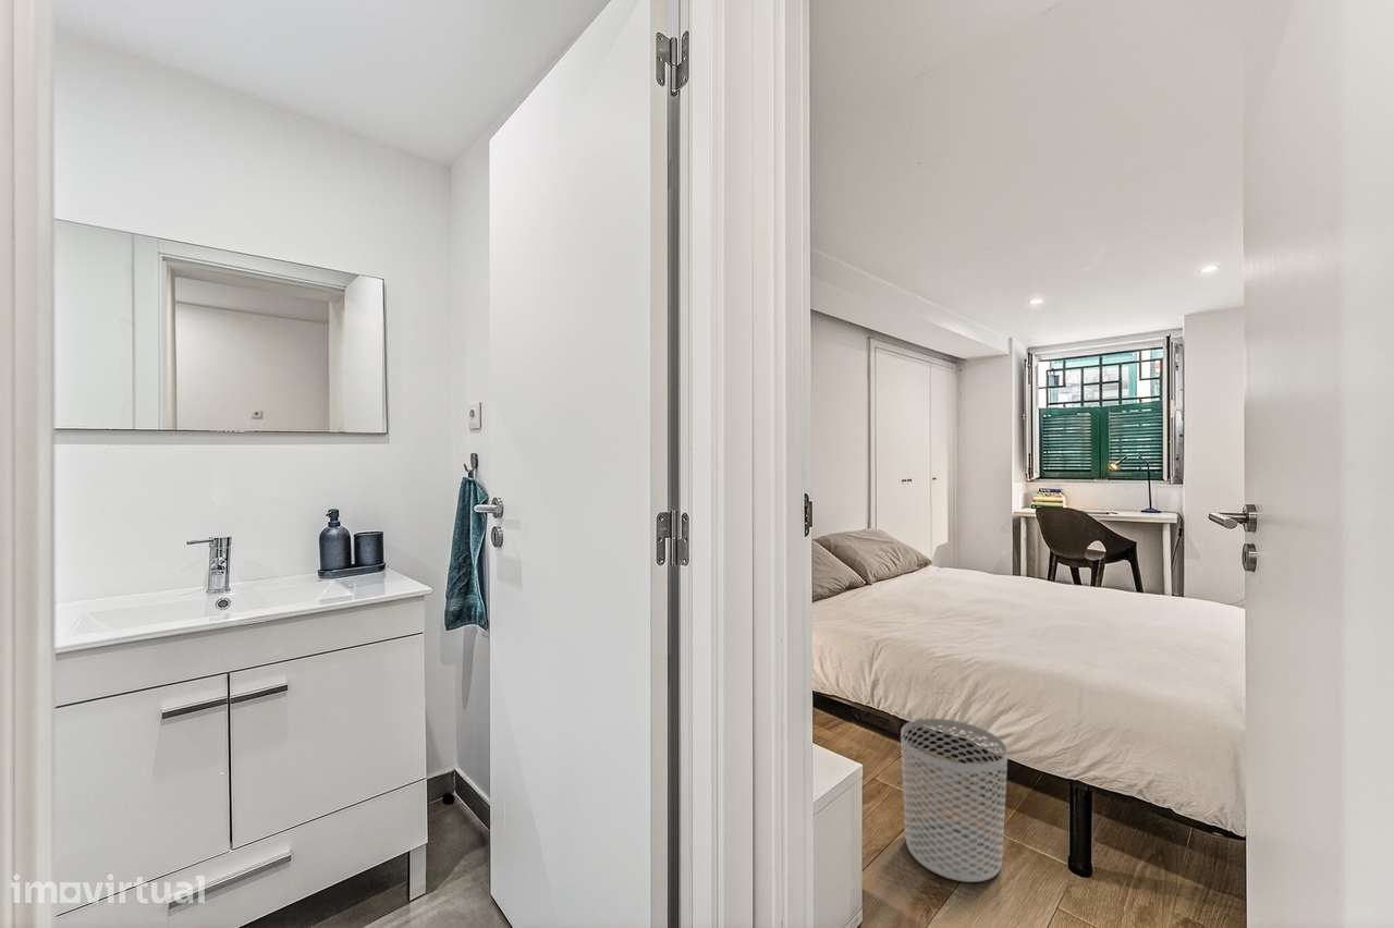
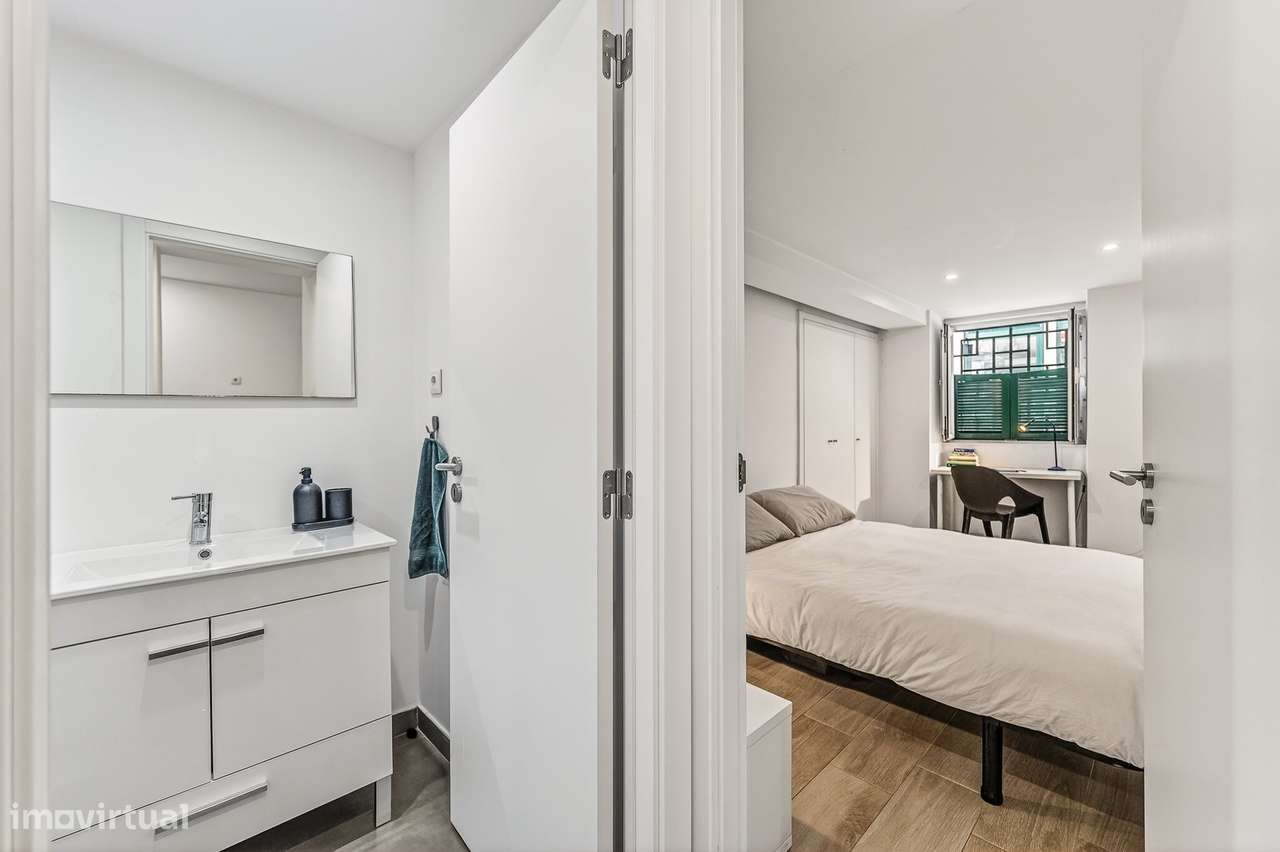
- waste bin [900,718,1008,883]
